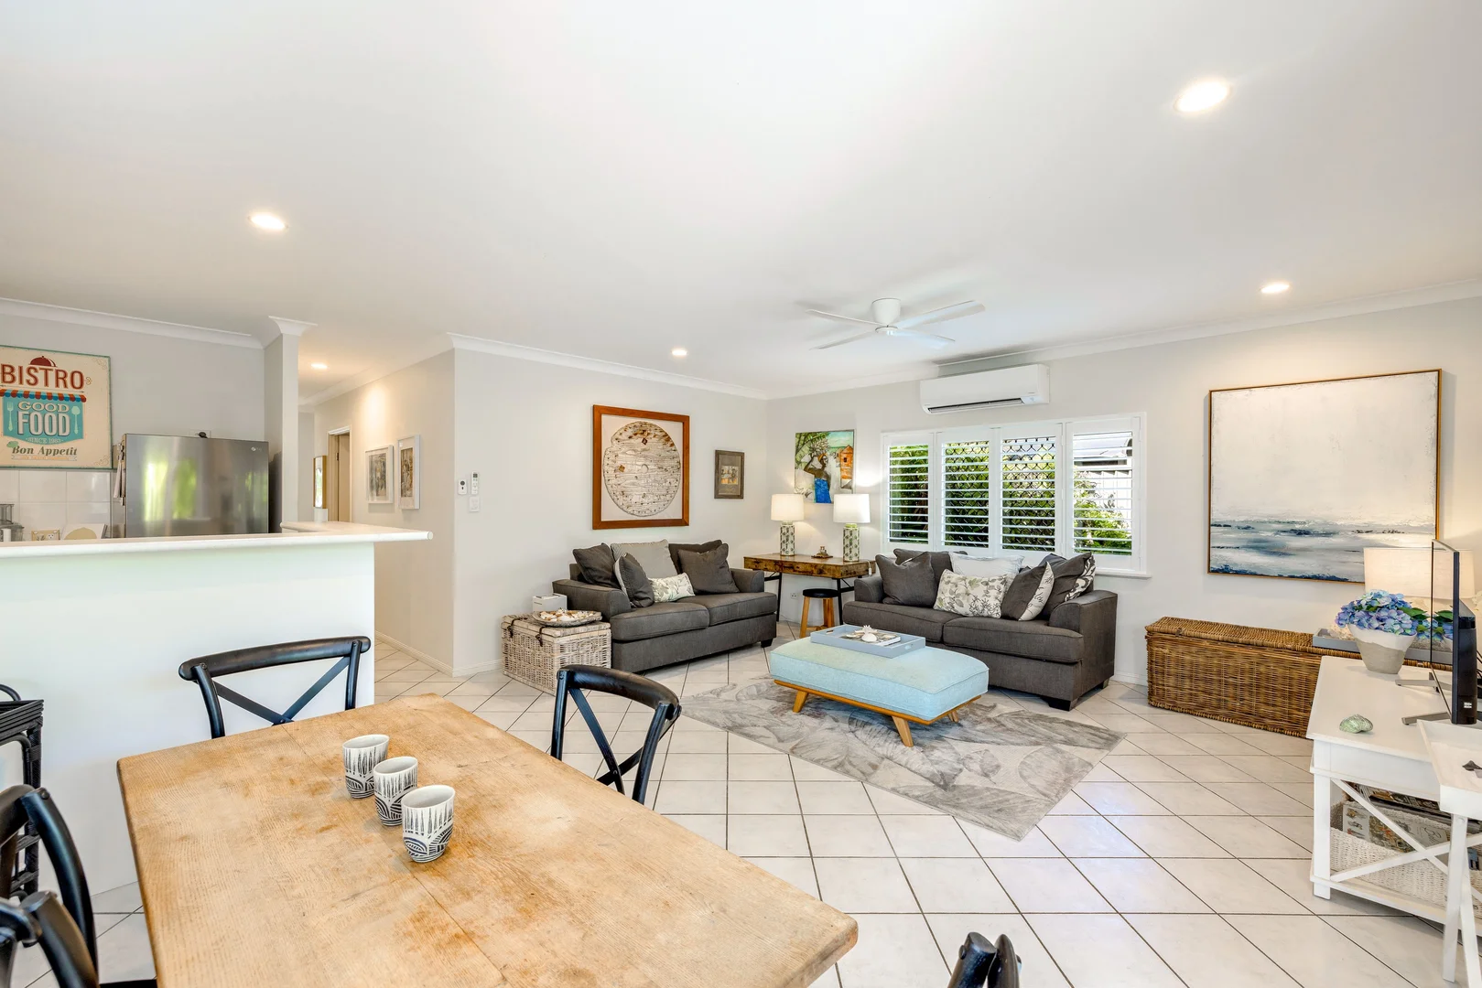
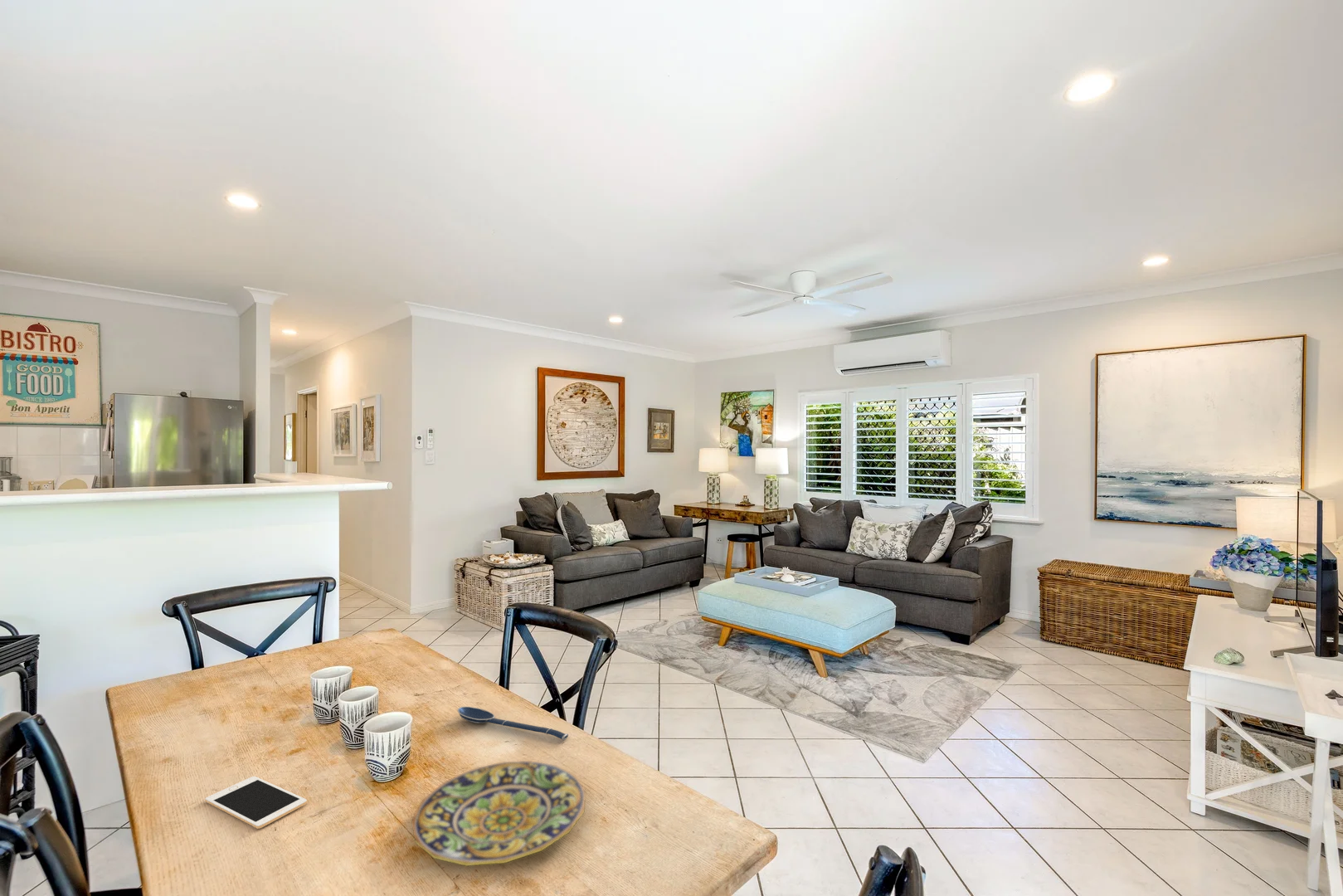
+ cell phone [204,776,308,830]
+ spoon [457,706,569,741]
+ plate [411,760,586,867]
